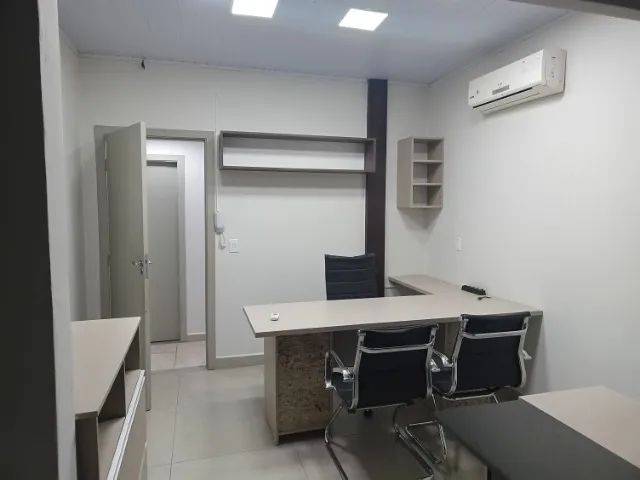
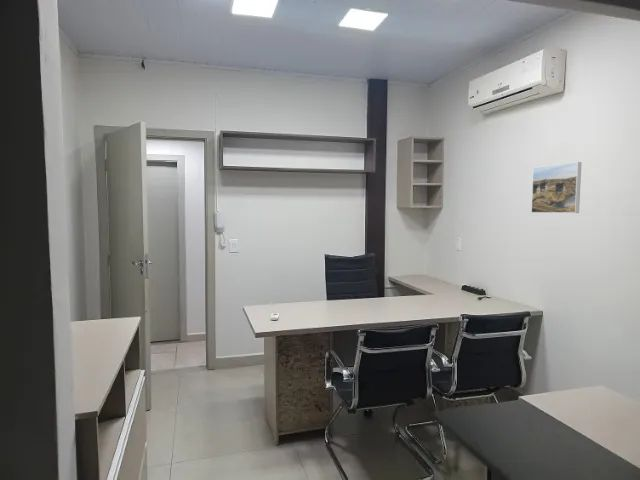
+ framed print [530,161,582,214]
